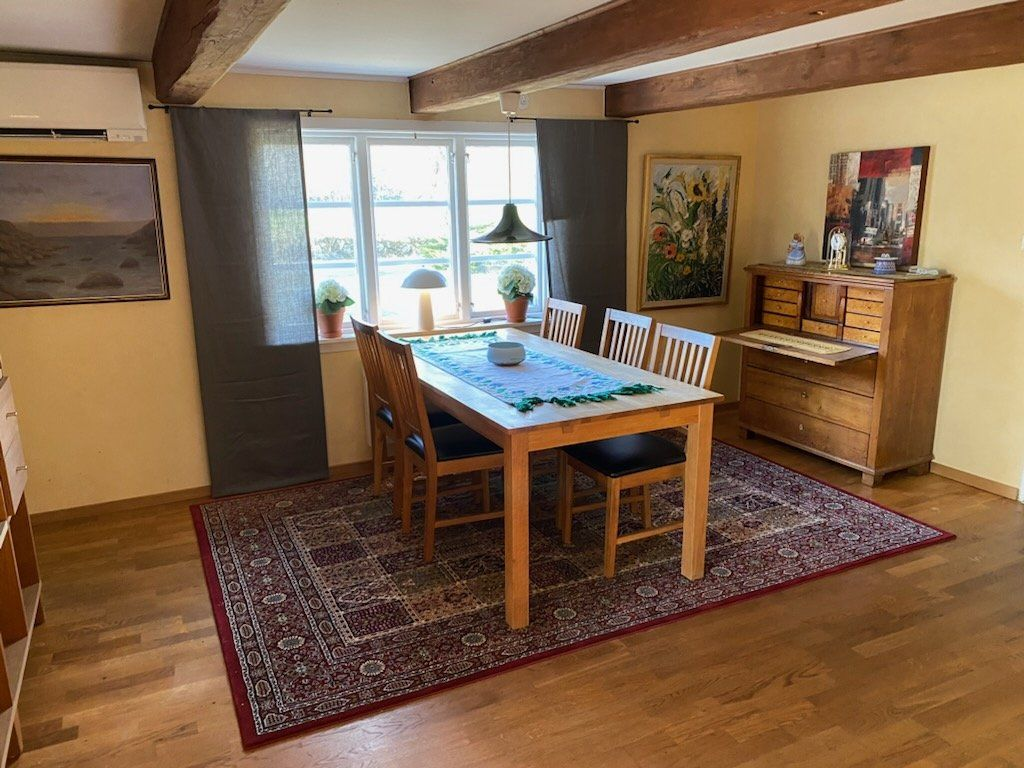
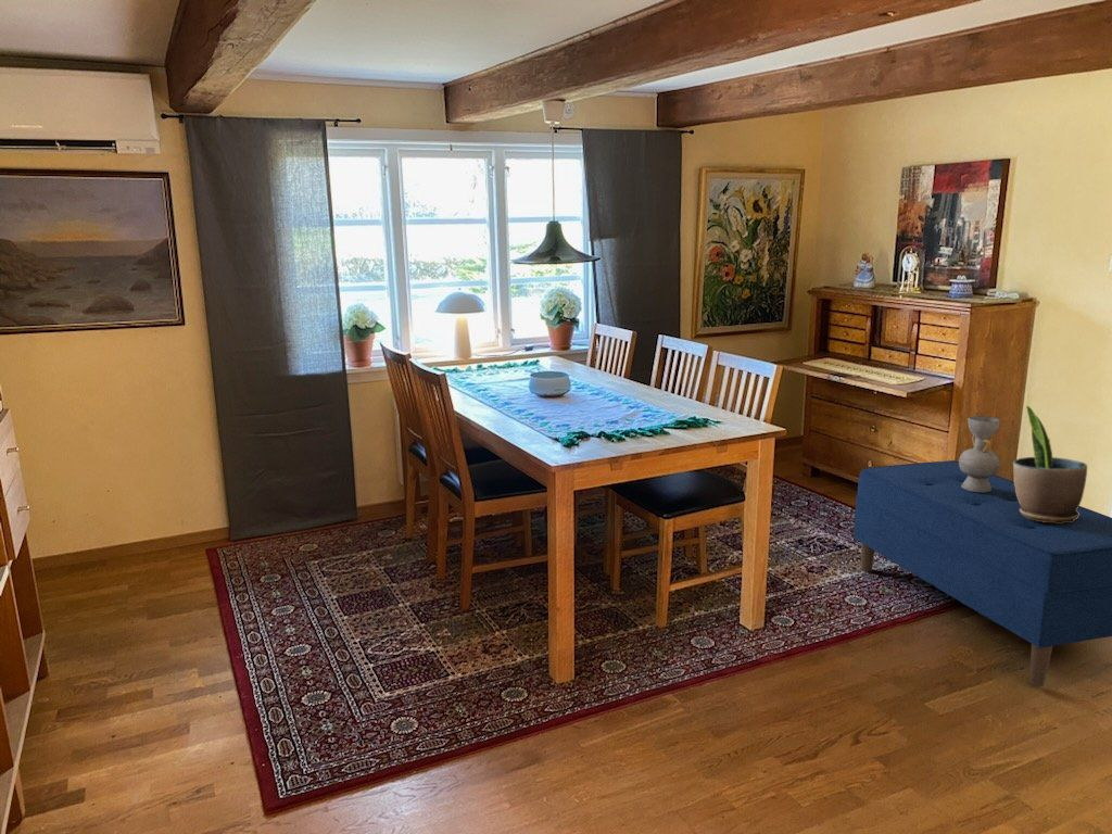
+ bench [852,459,1112,687]
+ potted plant [1012,405,1088,523]
+ decorative vase [958,415,1001,493]
